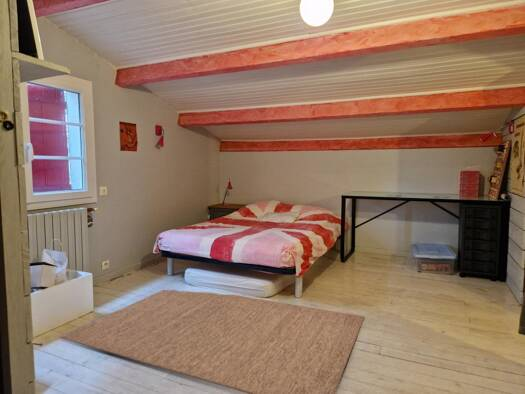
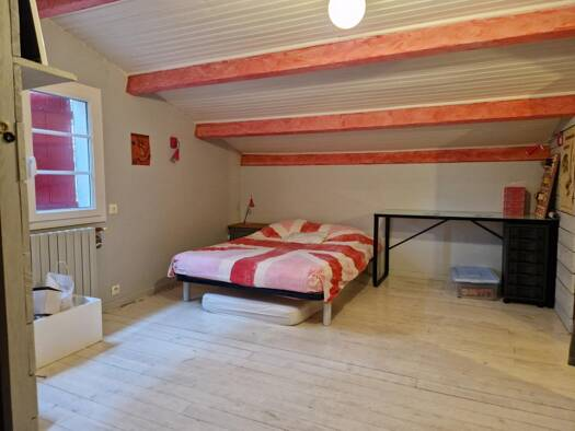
- rug [58,289,365,394]
